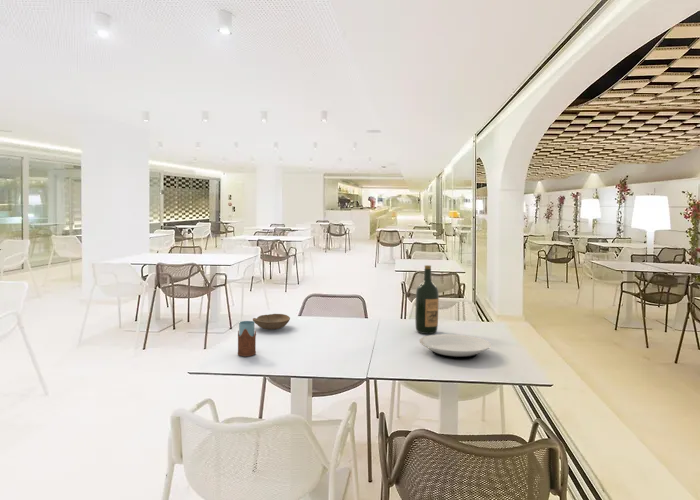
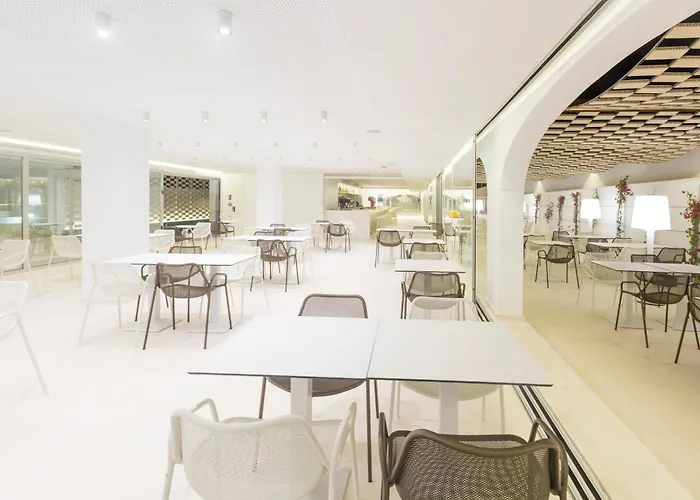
- wine bottle [414,264,440,335]
- plate [418,333,492,360]
- bowl [252,313,291,331]
- drinking glass [237,320,257,357]
